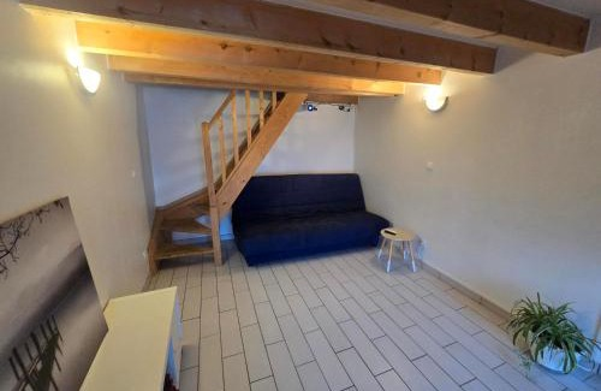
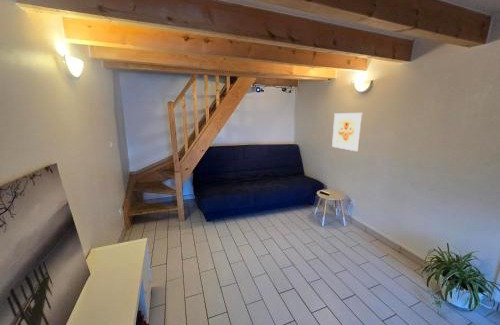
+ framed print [331,112,363,152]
